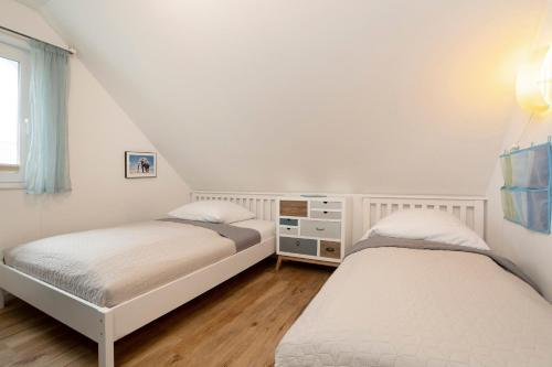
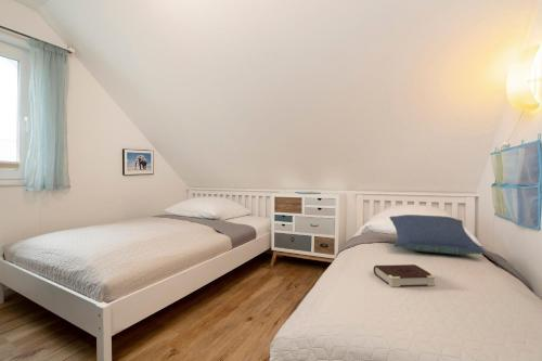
+ book [373,263,437,287]
+ pillow [388,214,487,256]
